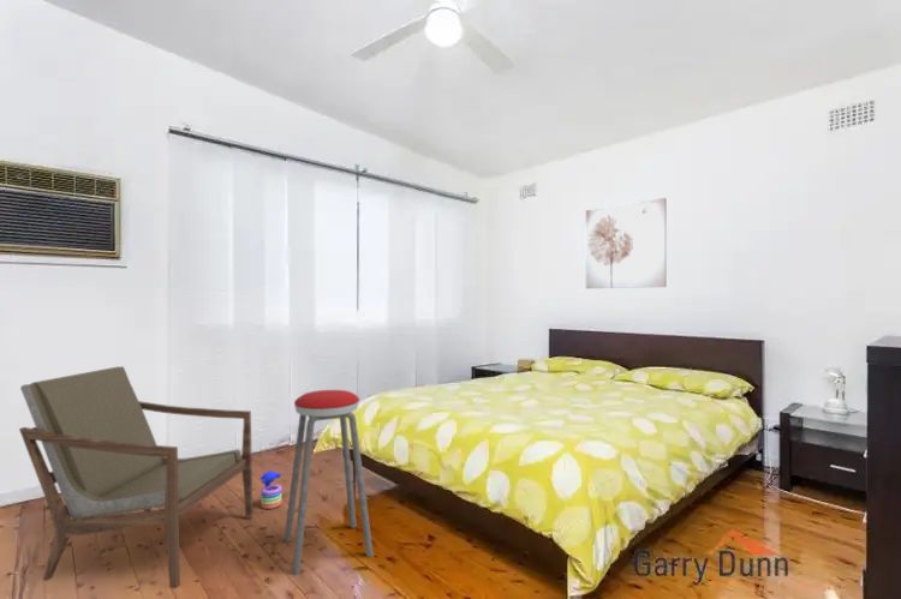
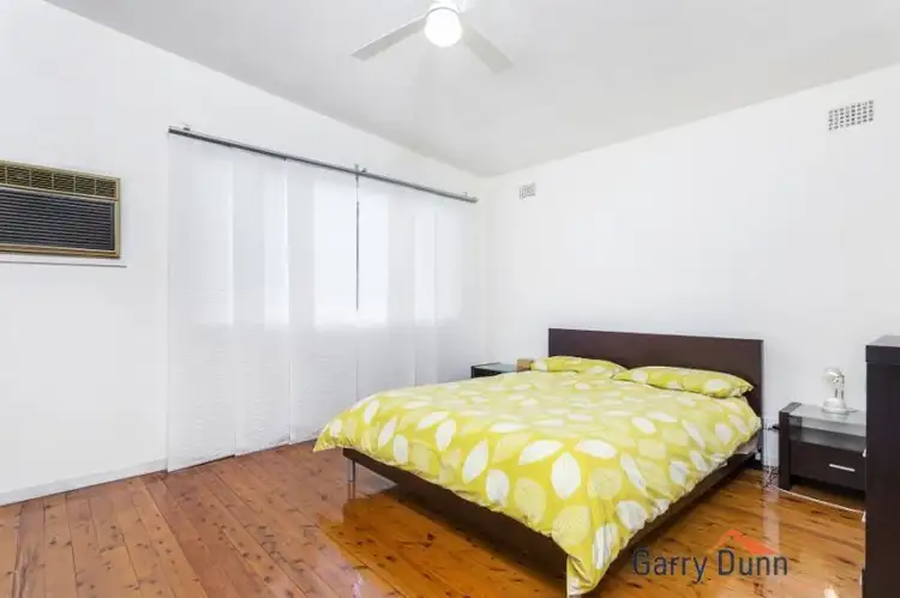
- wall art [585,197,668,289]
- stacking toy [259,469,284,510]
- armchair [18,365,253,589]
- music stool [282,389,375,576]
